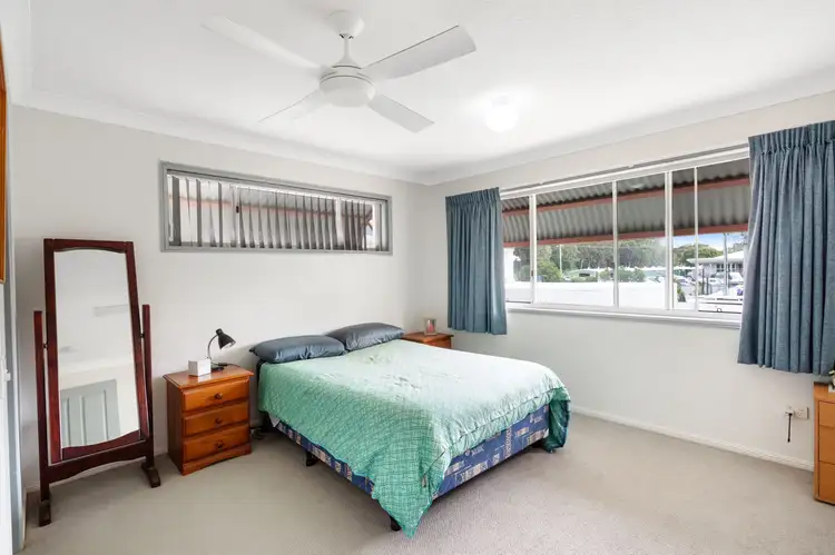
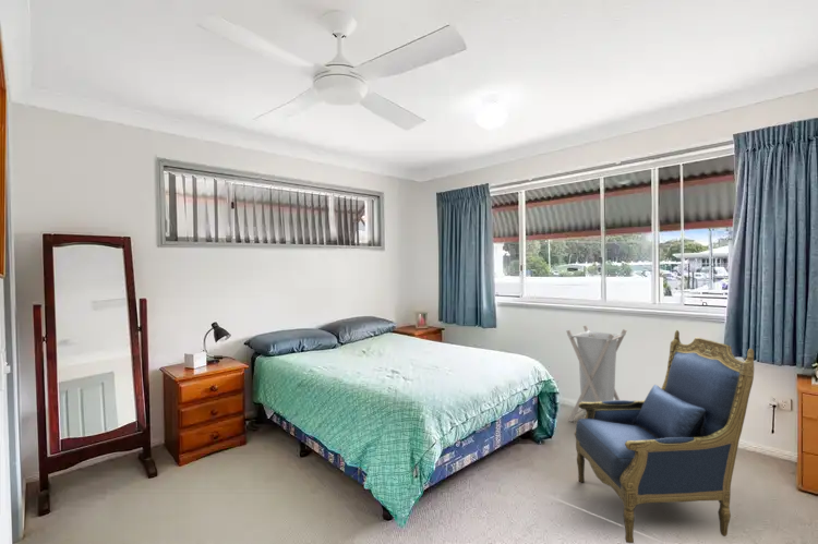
+ laundry hamper [566,324,628,423]
+ armchair [573,329,755,544]
